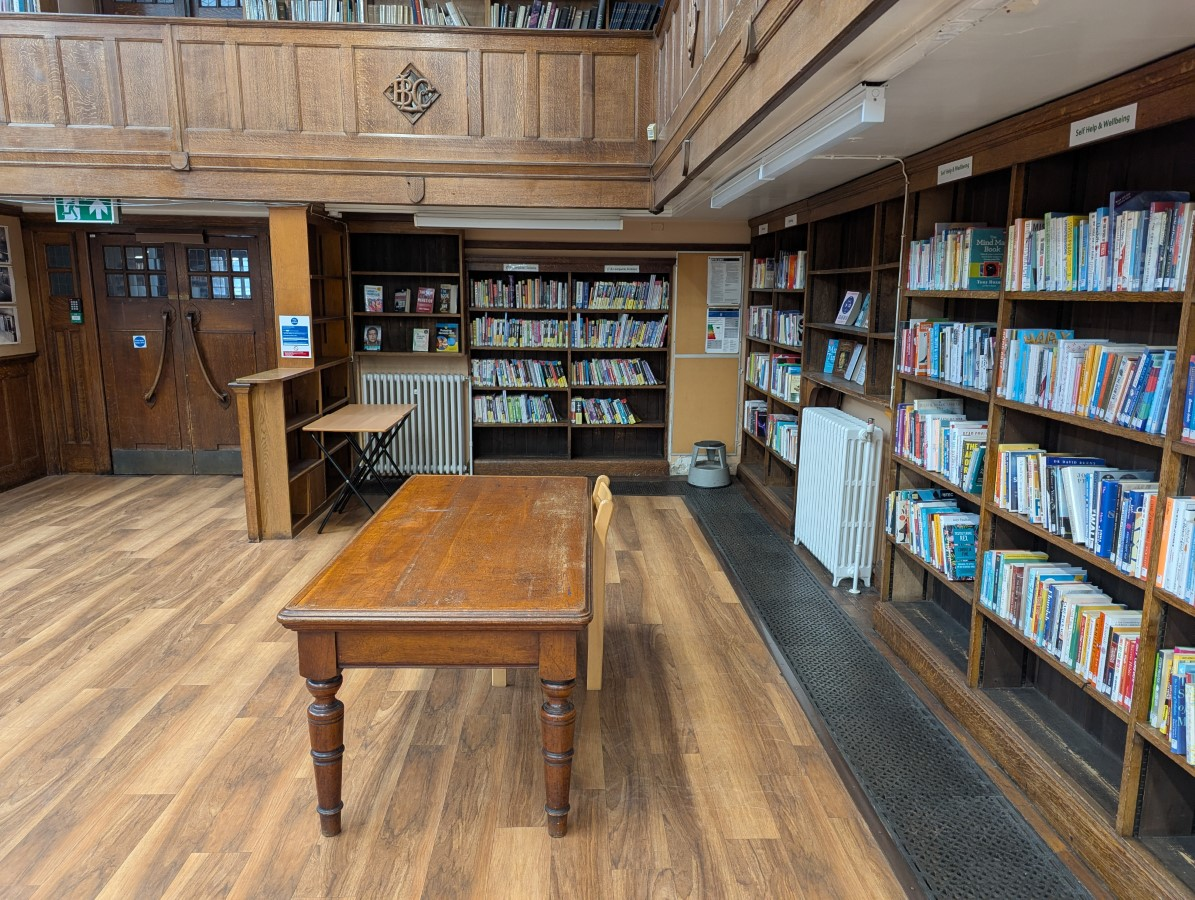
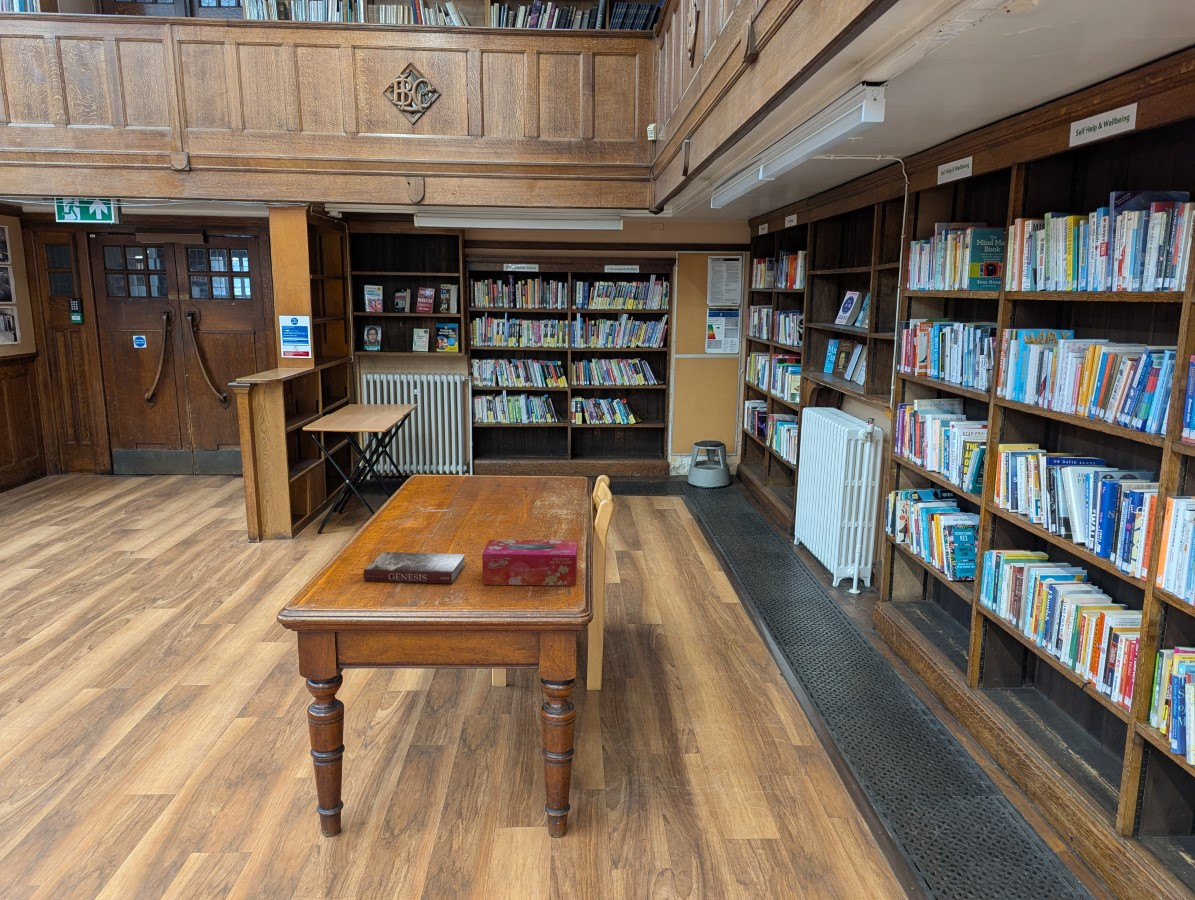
+ book [363,551,467,585]
+ tissue box [481,539,578,586]
